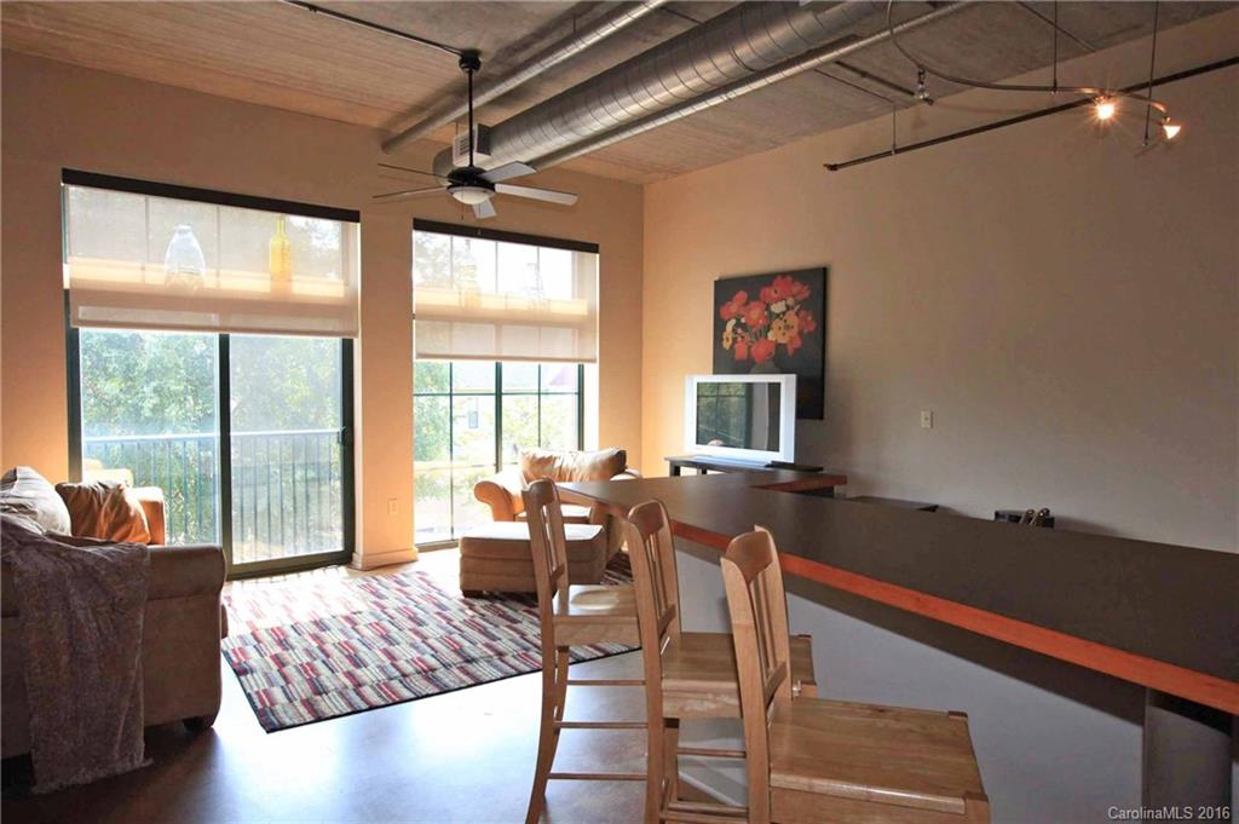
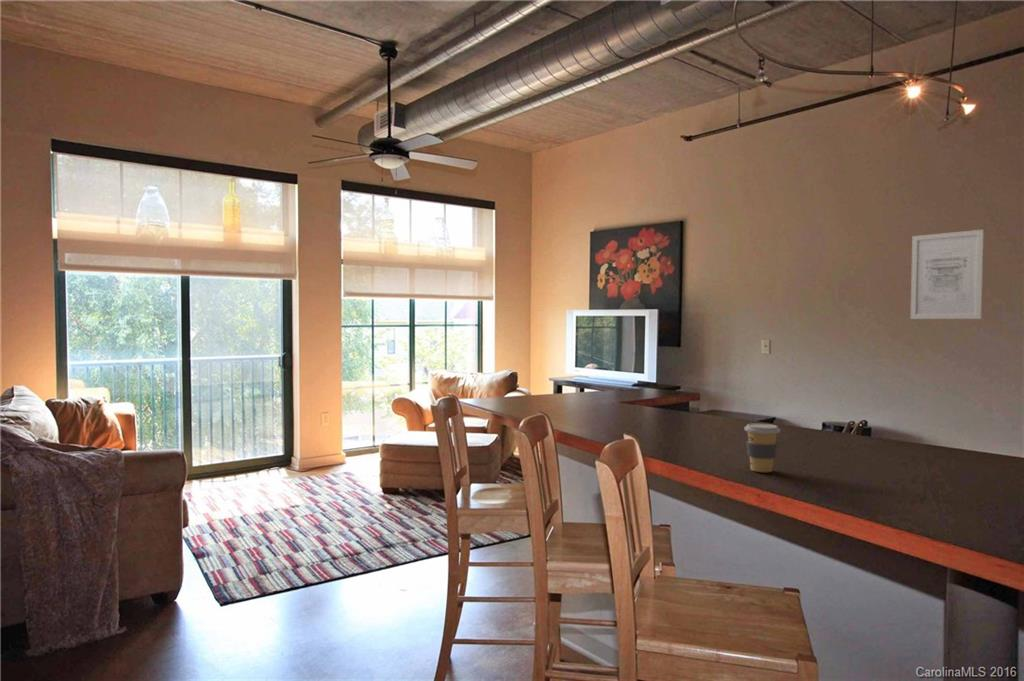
+ wall art [910,229,985,320]
+ coffee cup [743,422,781,473]
